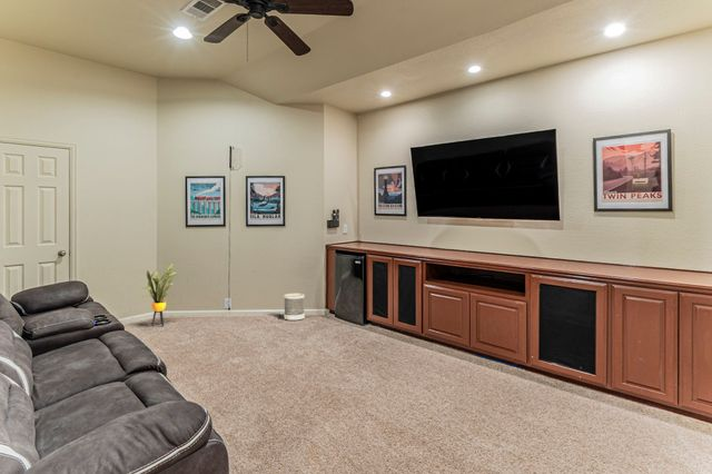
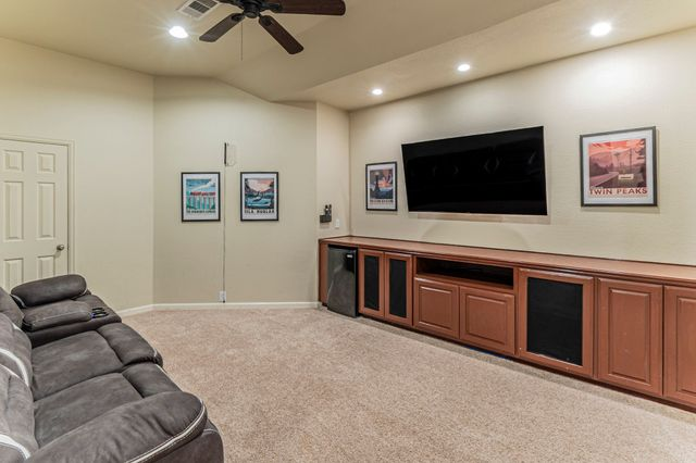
- wastebasket [284,293,306,322]
- house plant [136,263,181,327]
